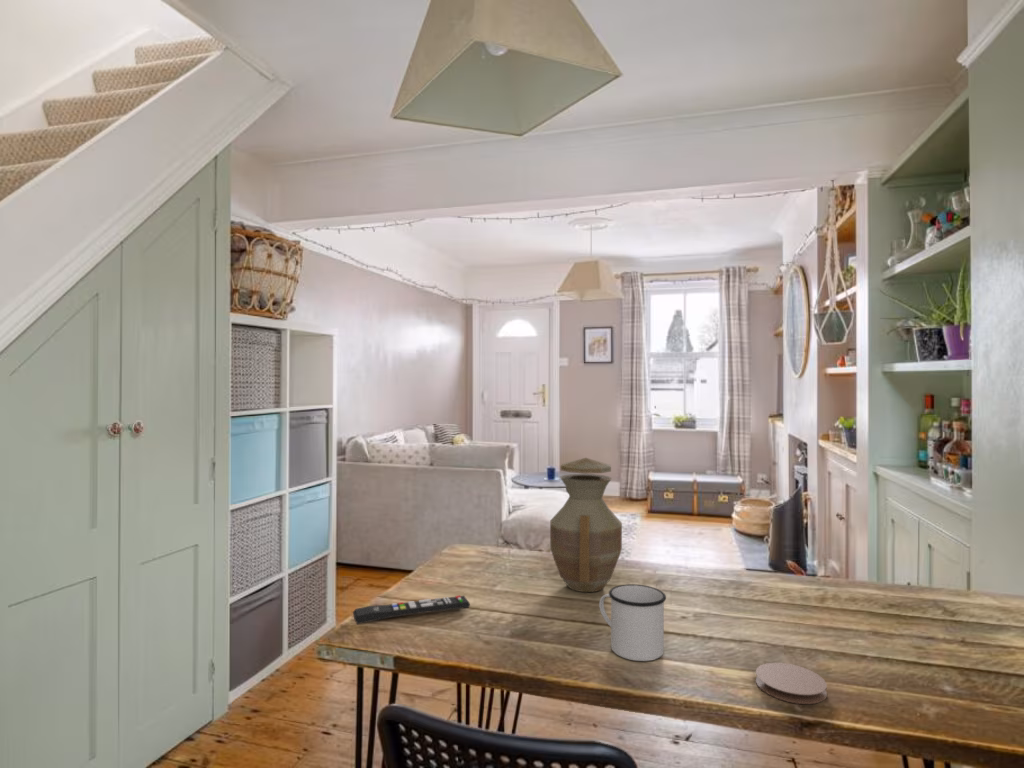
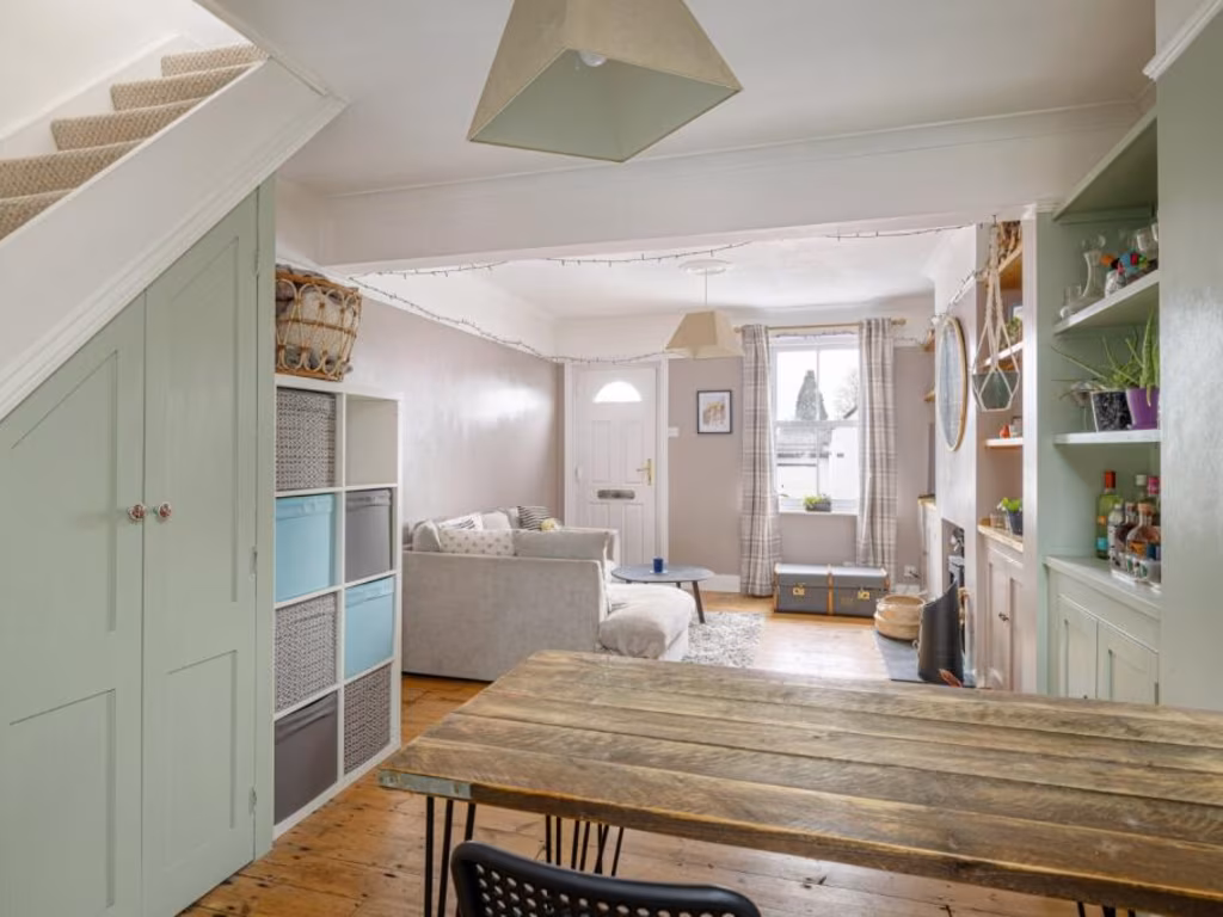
- vase [549,457,623,593]
- remote control [352,595,471,625]
- coaster [755,662,828,705]
- mug [598,583,667,662]
